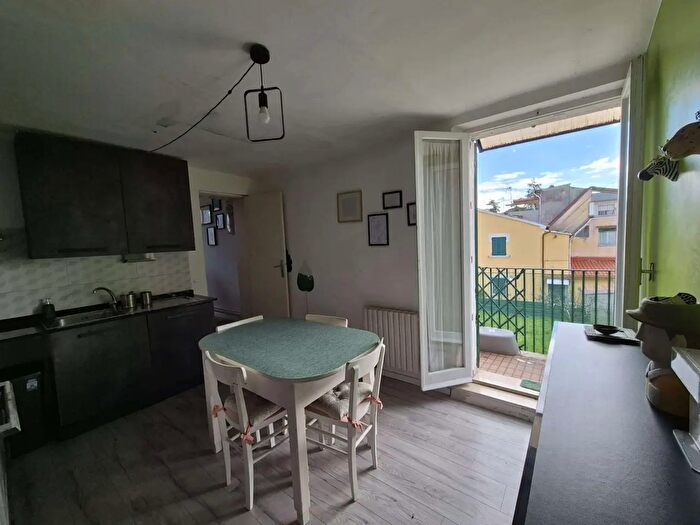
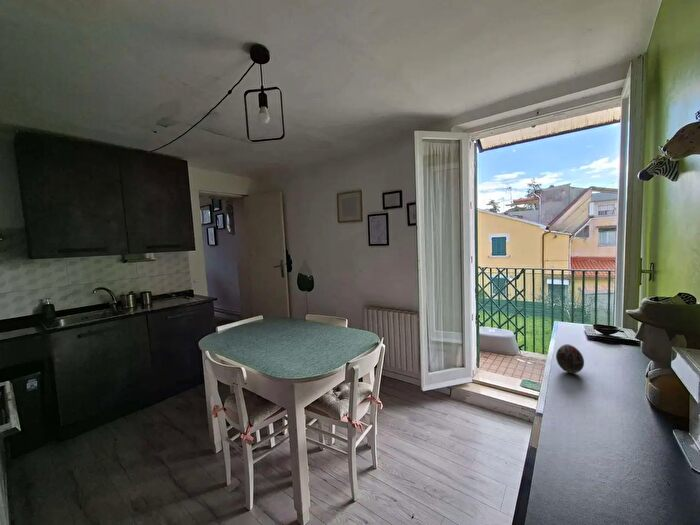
+ decorative egg [555,343,585,374]
